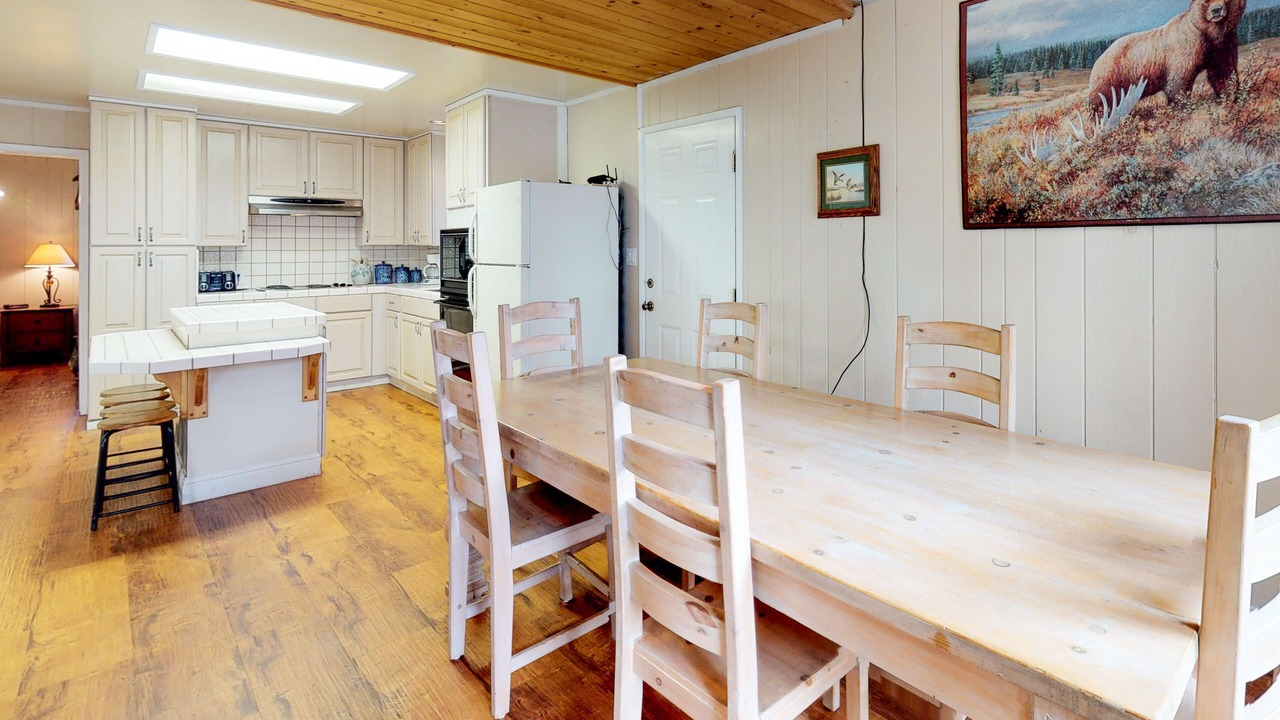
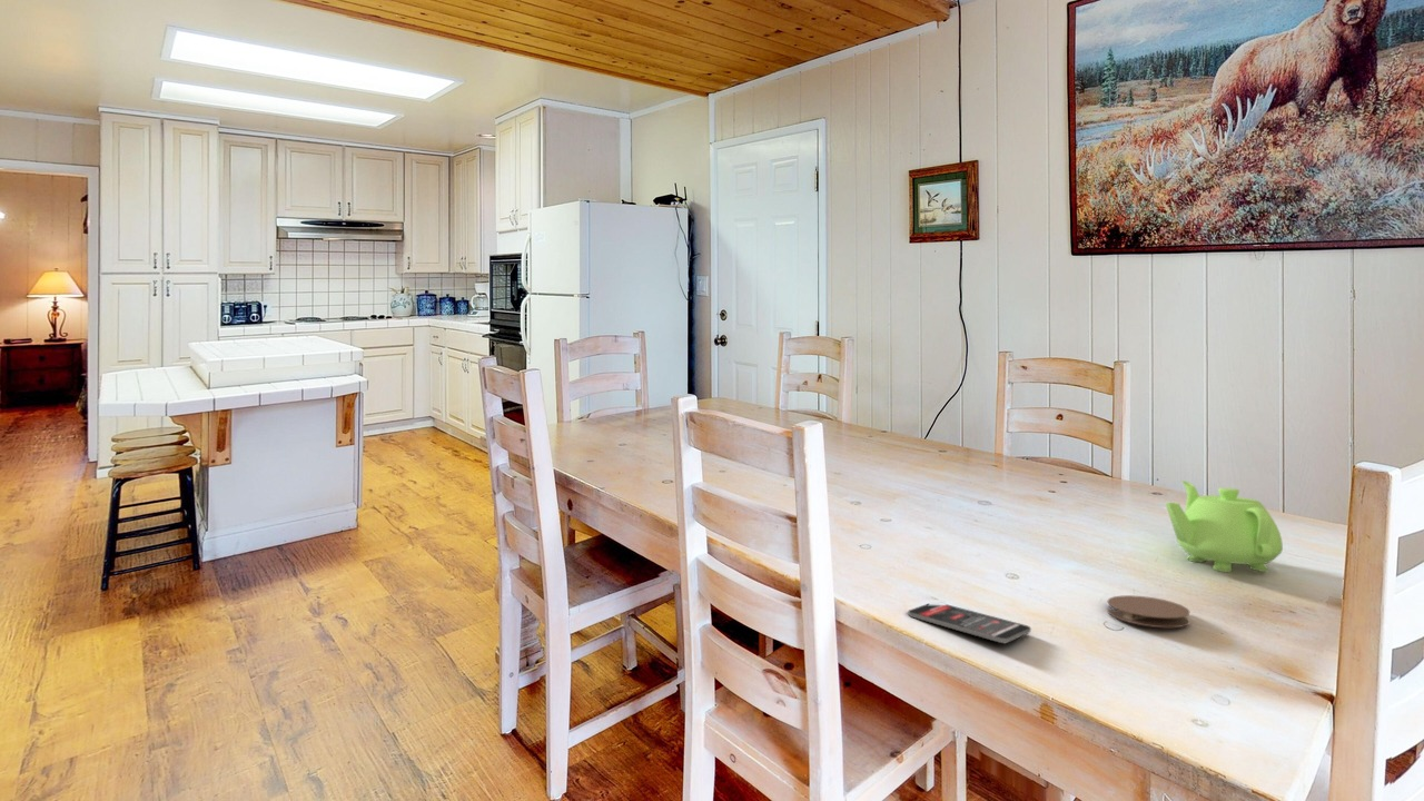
+ smartphone [907,603,1032,645]
+ teapot [1165,479,1284,573]
+ coaster [1106,594,1190,629]
